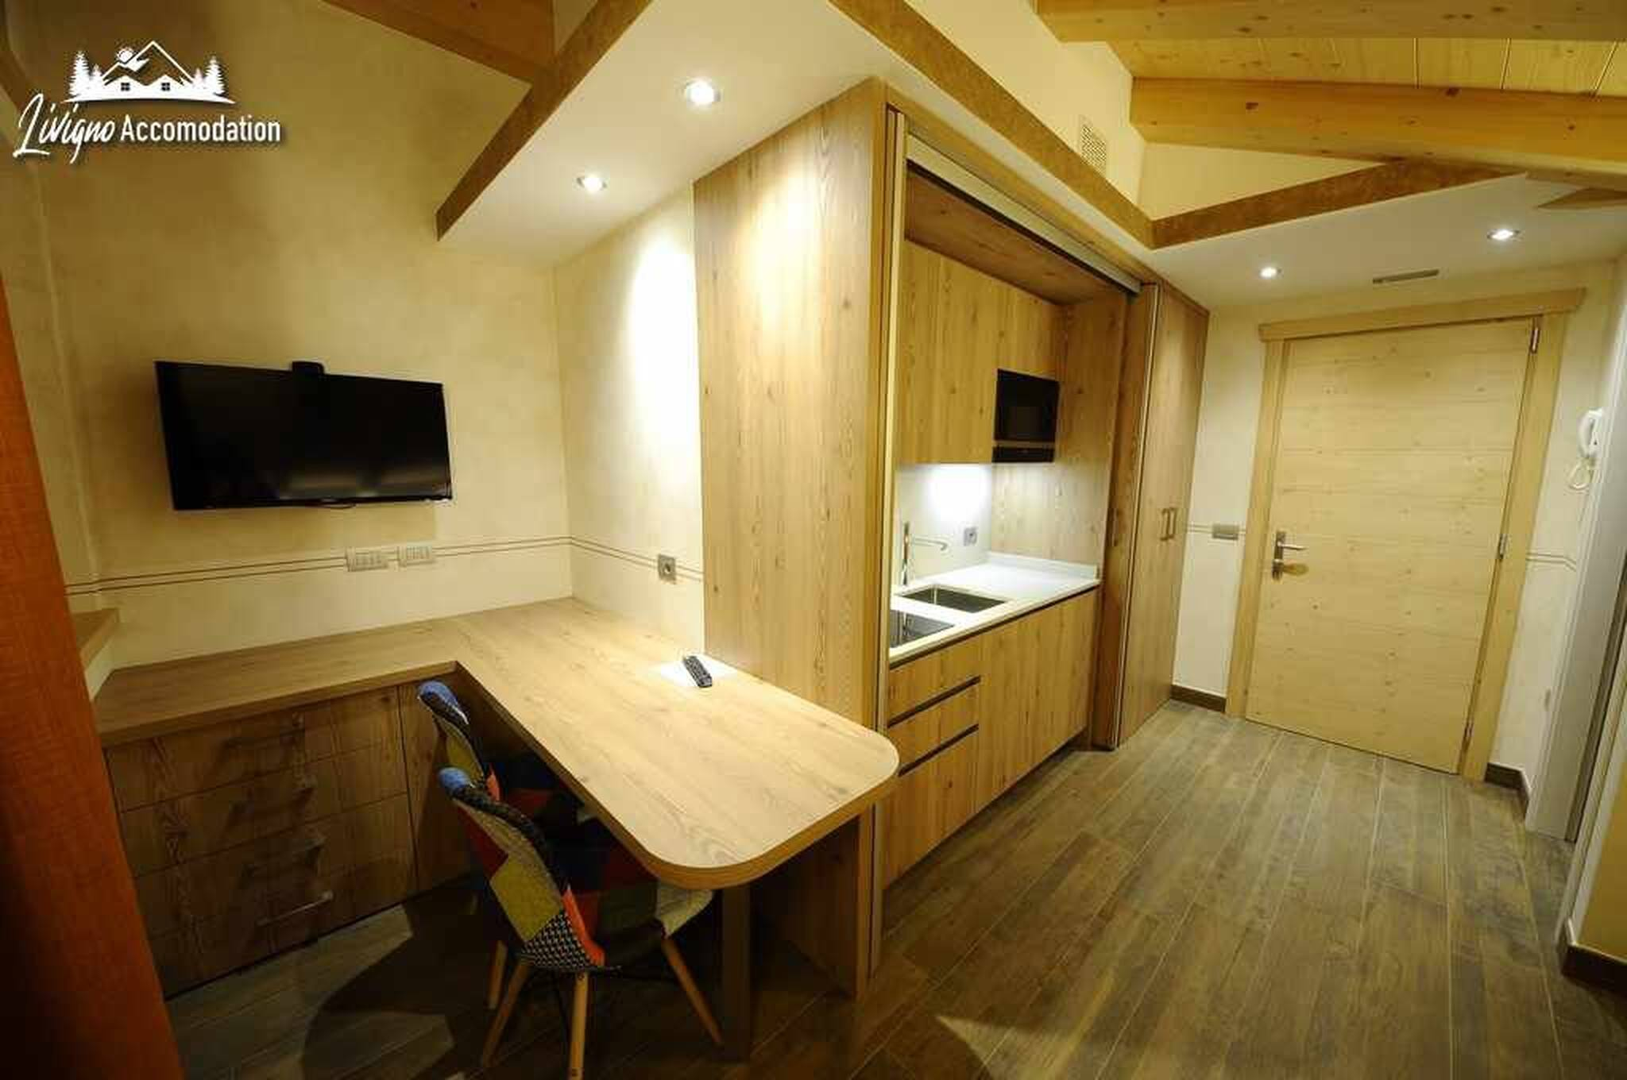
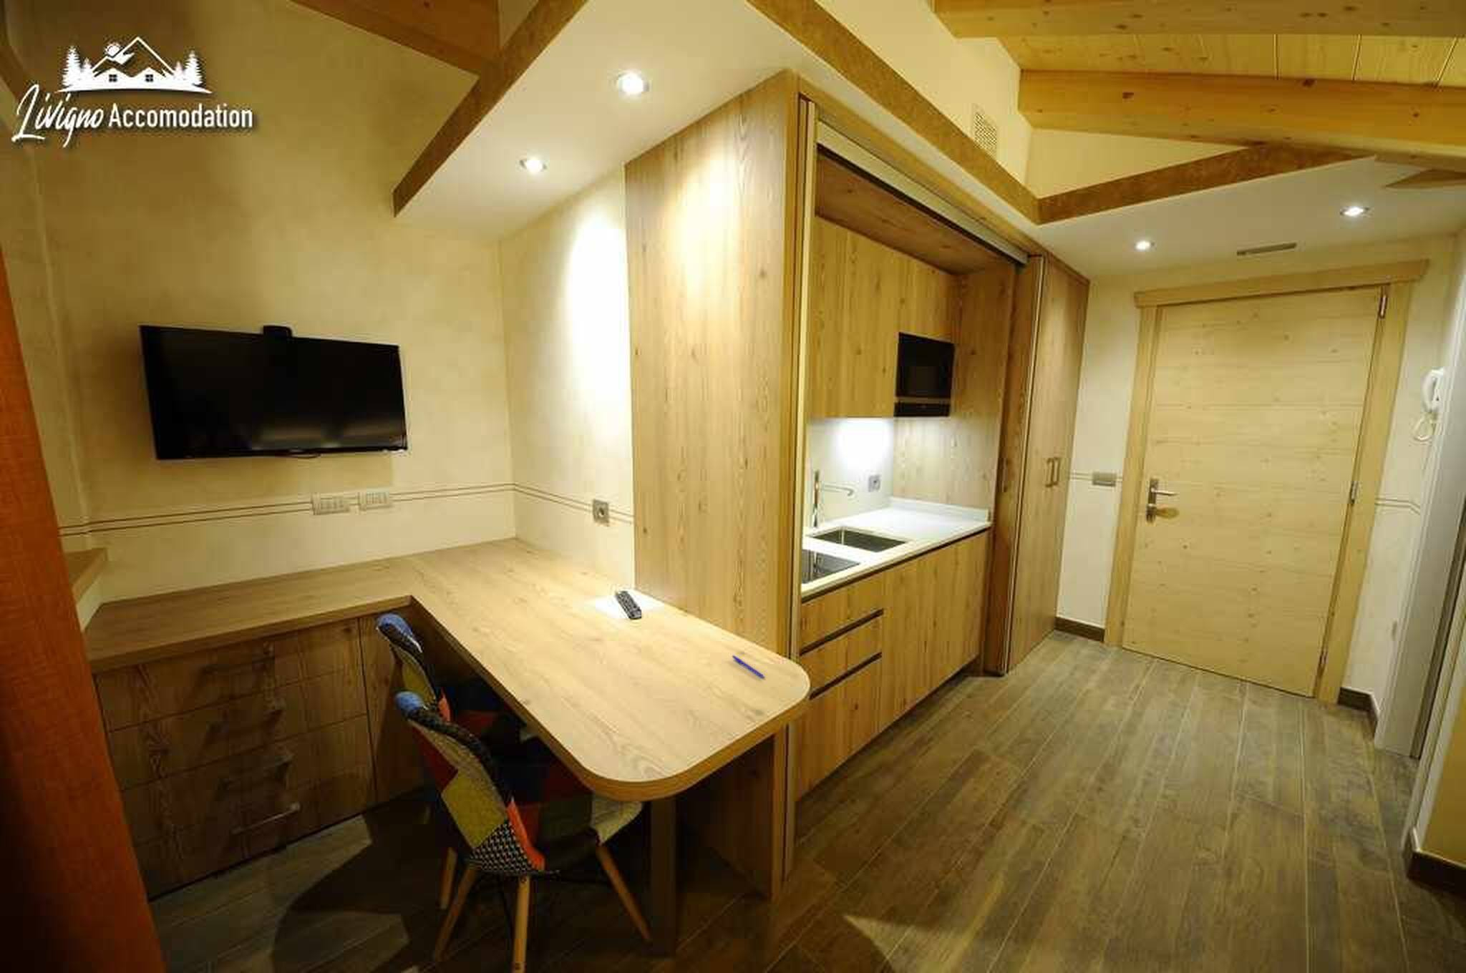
+ pen [732,655,766,679]
